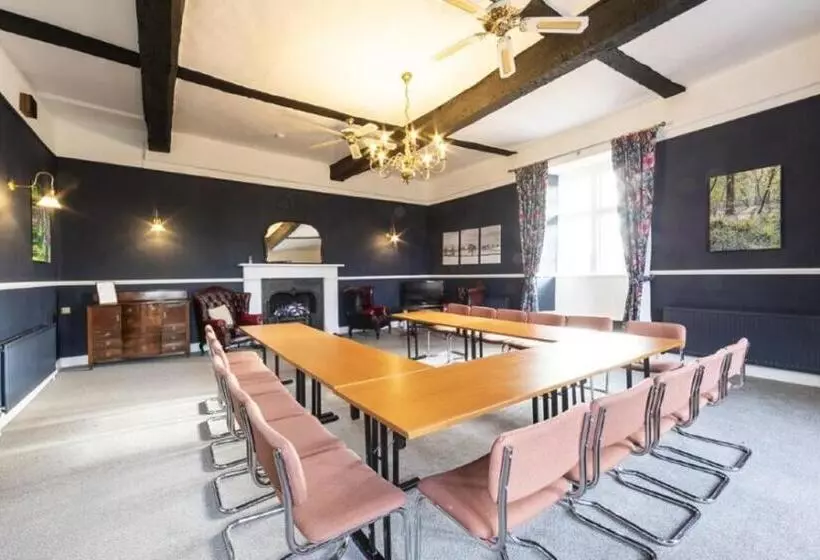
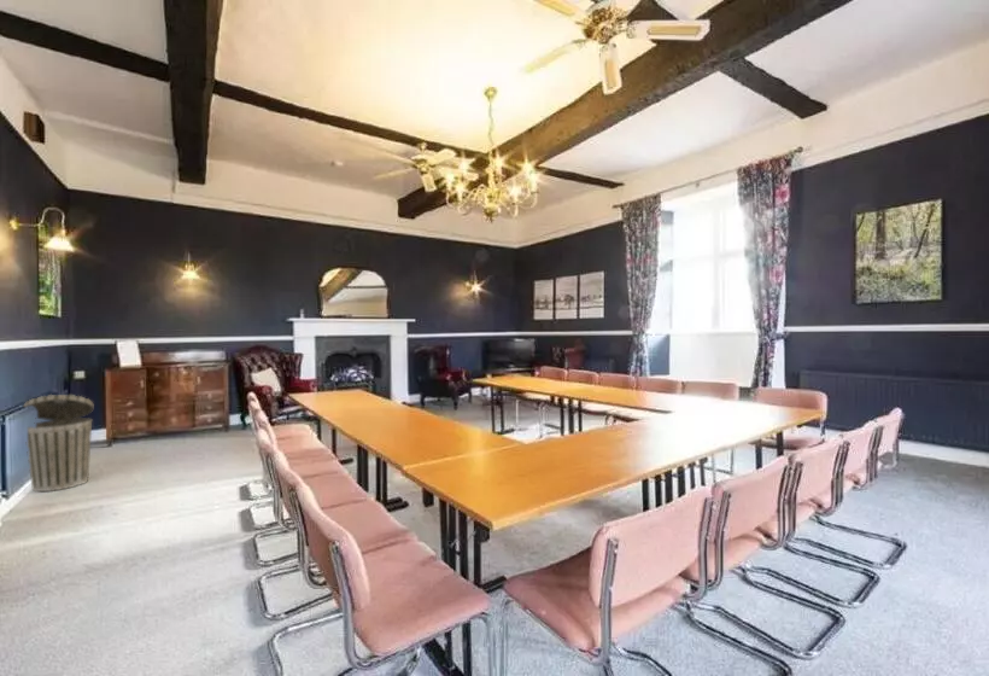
+ trash can [23,394,94,493]
